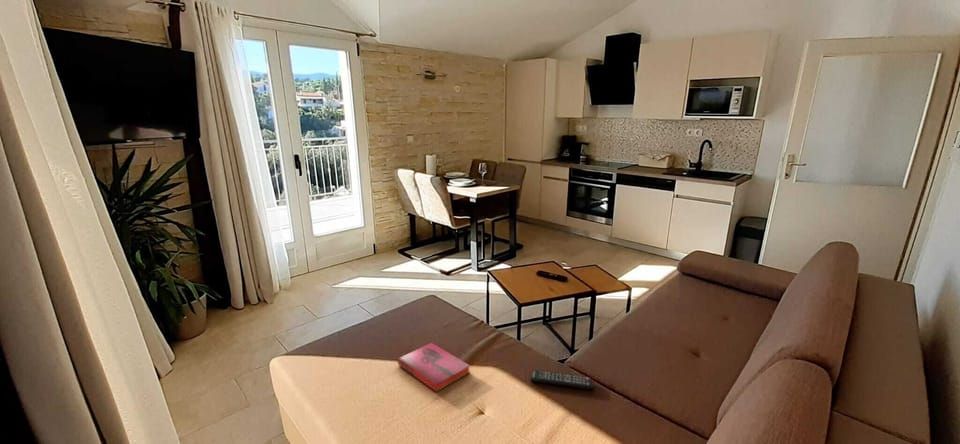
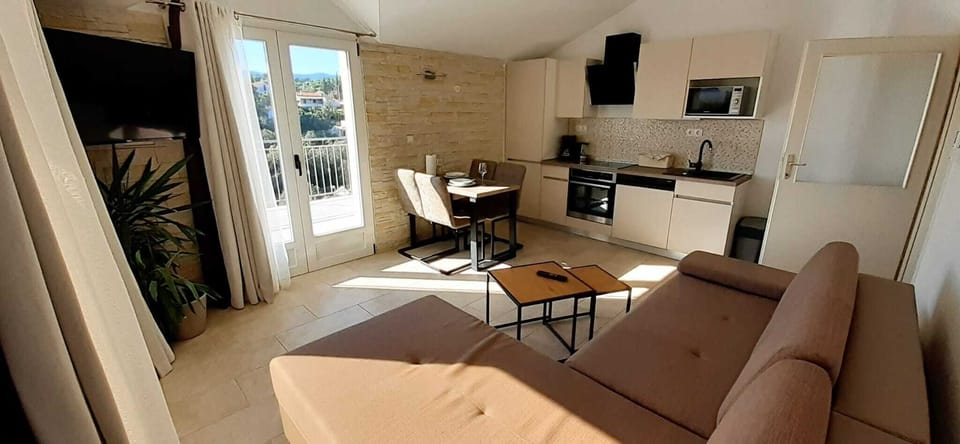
- remote control [529,369,594,390]
- hardback book [397,342,471,393]
